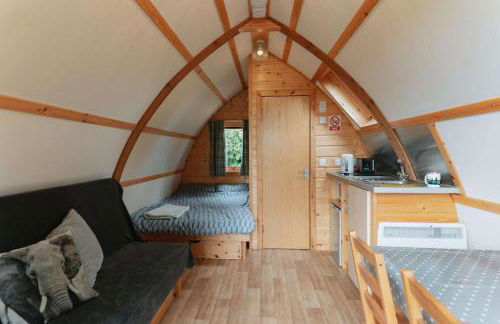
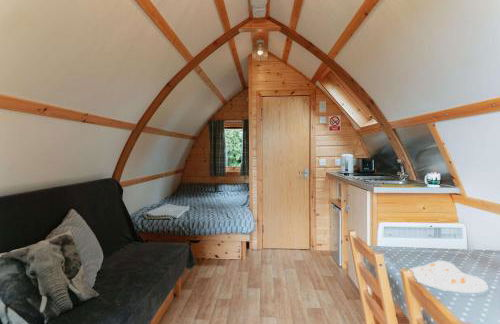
+ plate [408,260,489,294]
